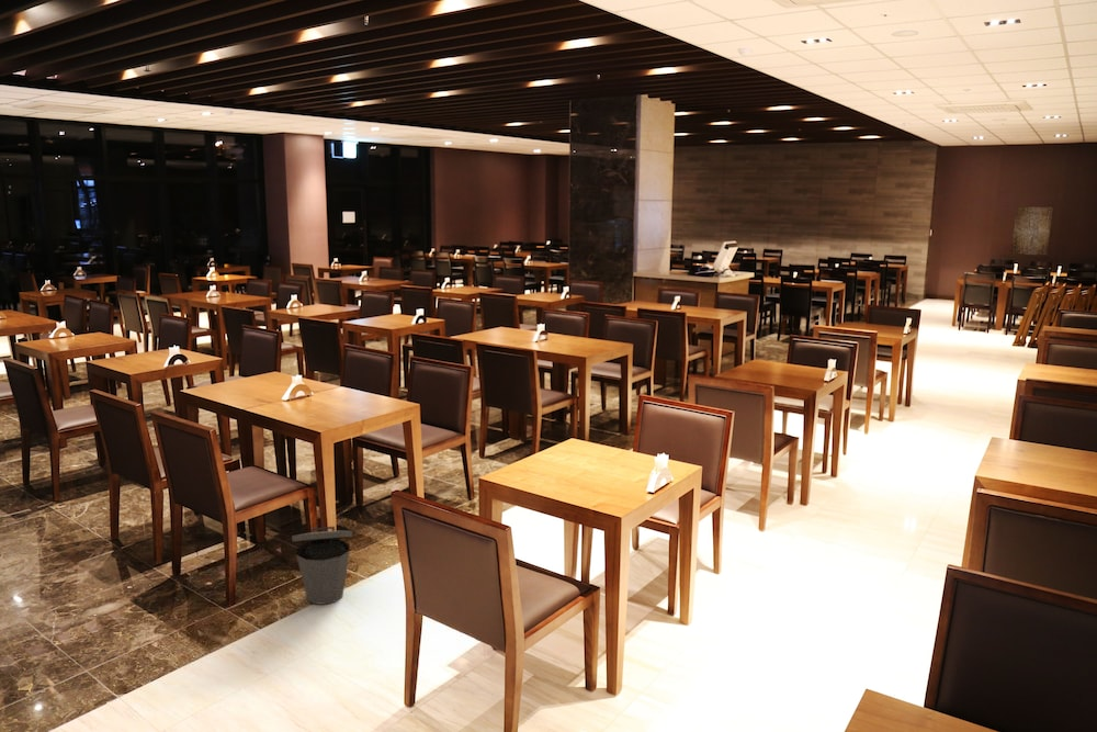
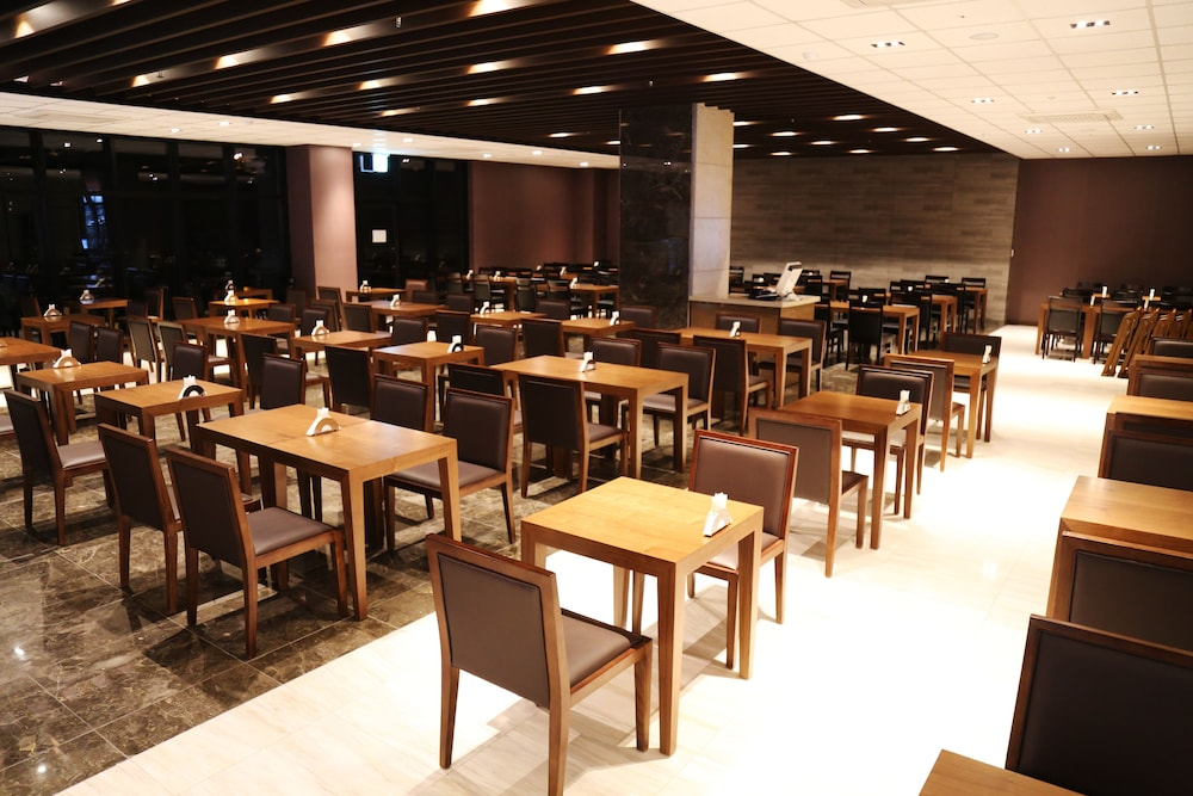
- trash can [291,526,354,606]
- wall art [1010,206,1054,256]
